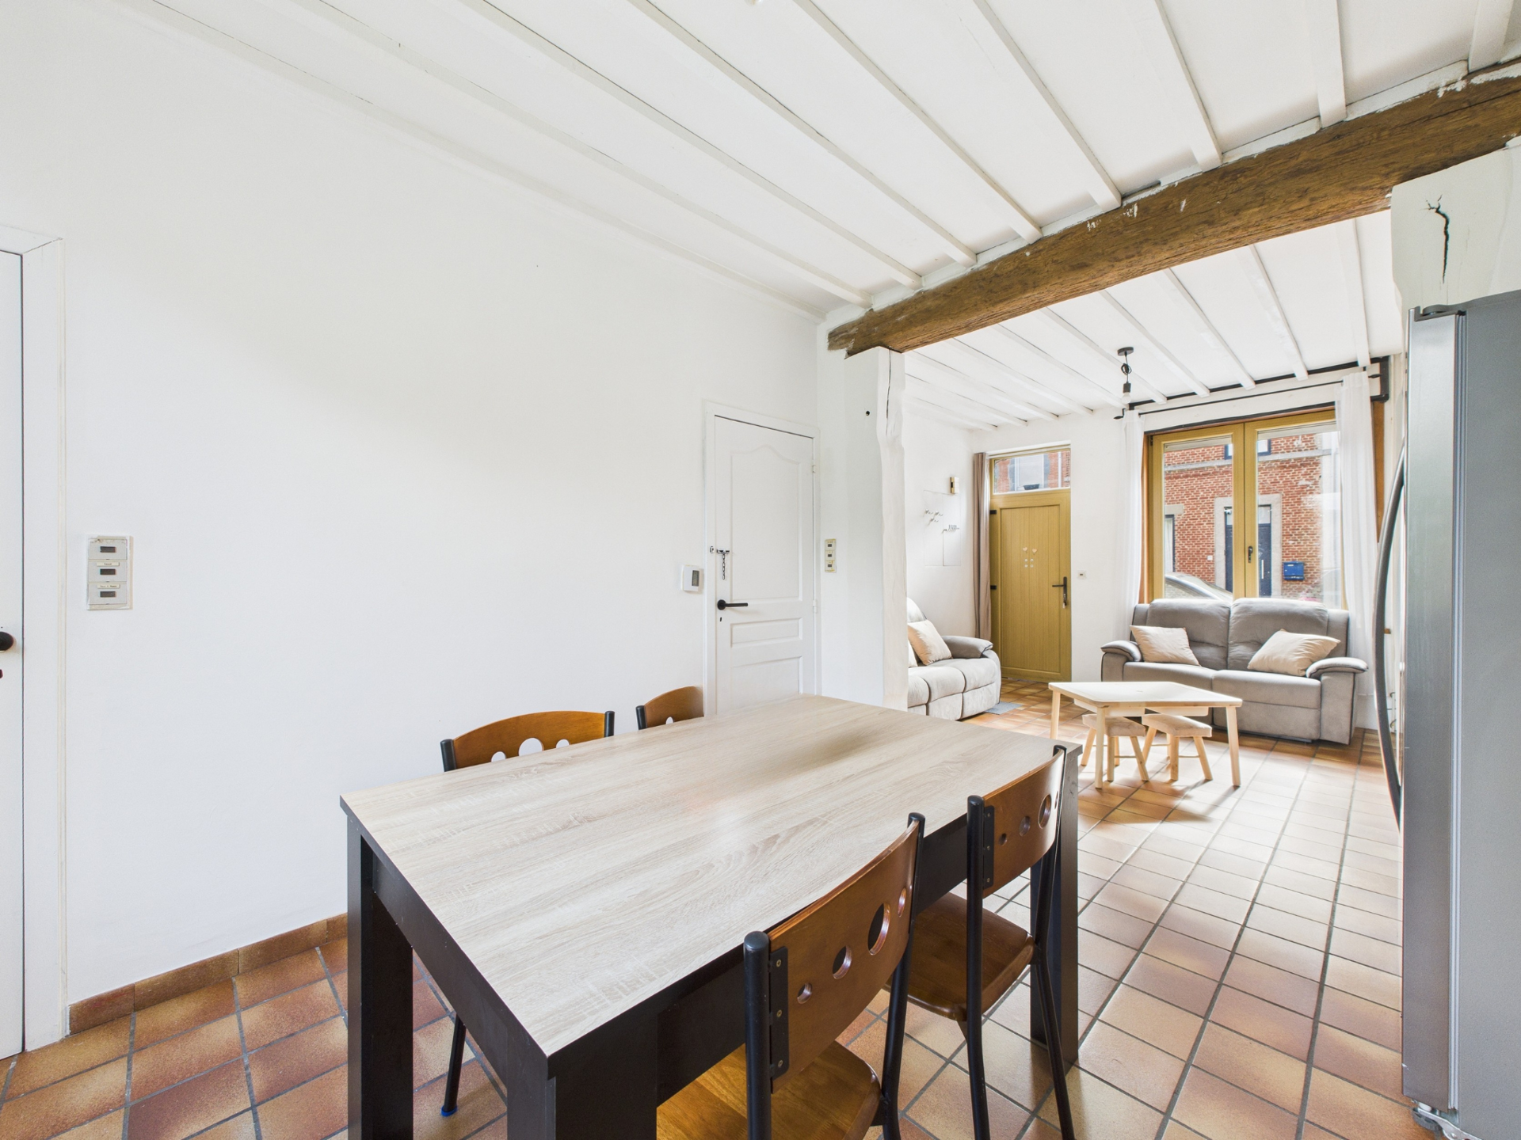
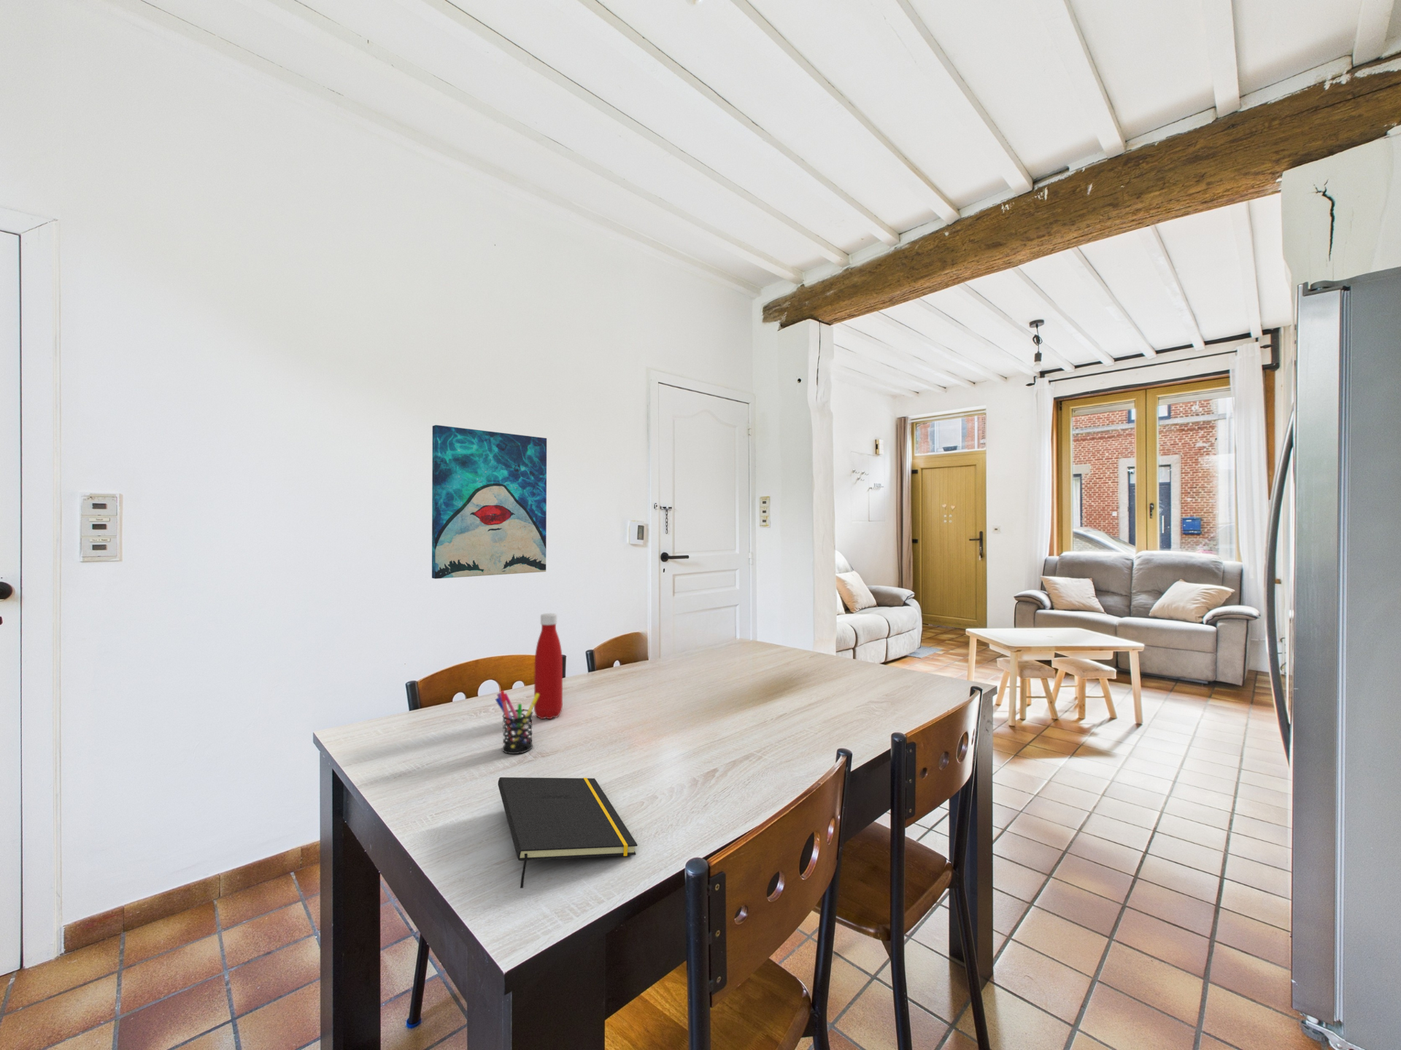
+ notepad [498,776,639,889]
+ pen holder [494,689,539,754]
+ wall art [431,425,547,580]
+ bottle [534,612,564,720]
